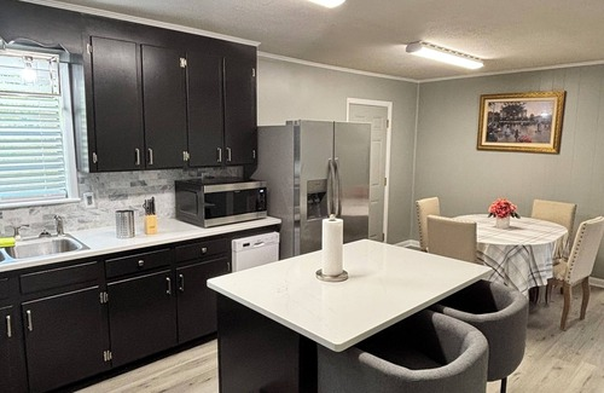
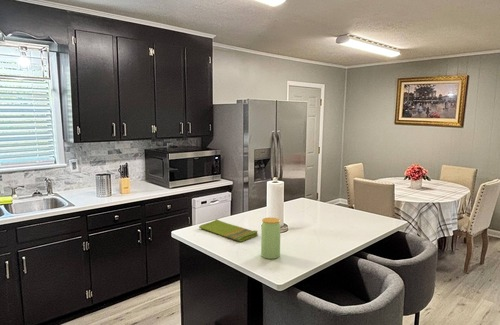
+ dish towel [198,218,259,243]
+ jar [260,217,282,260]
